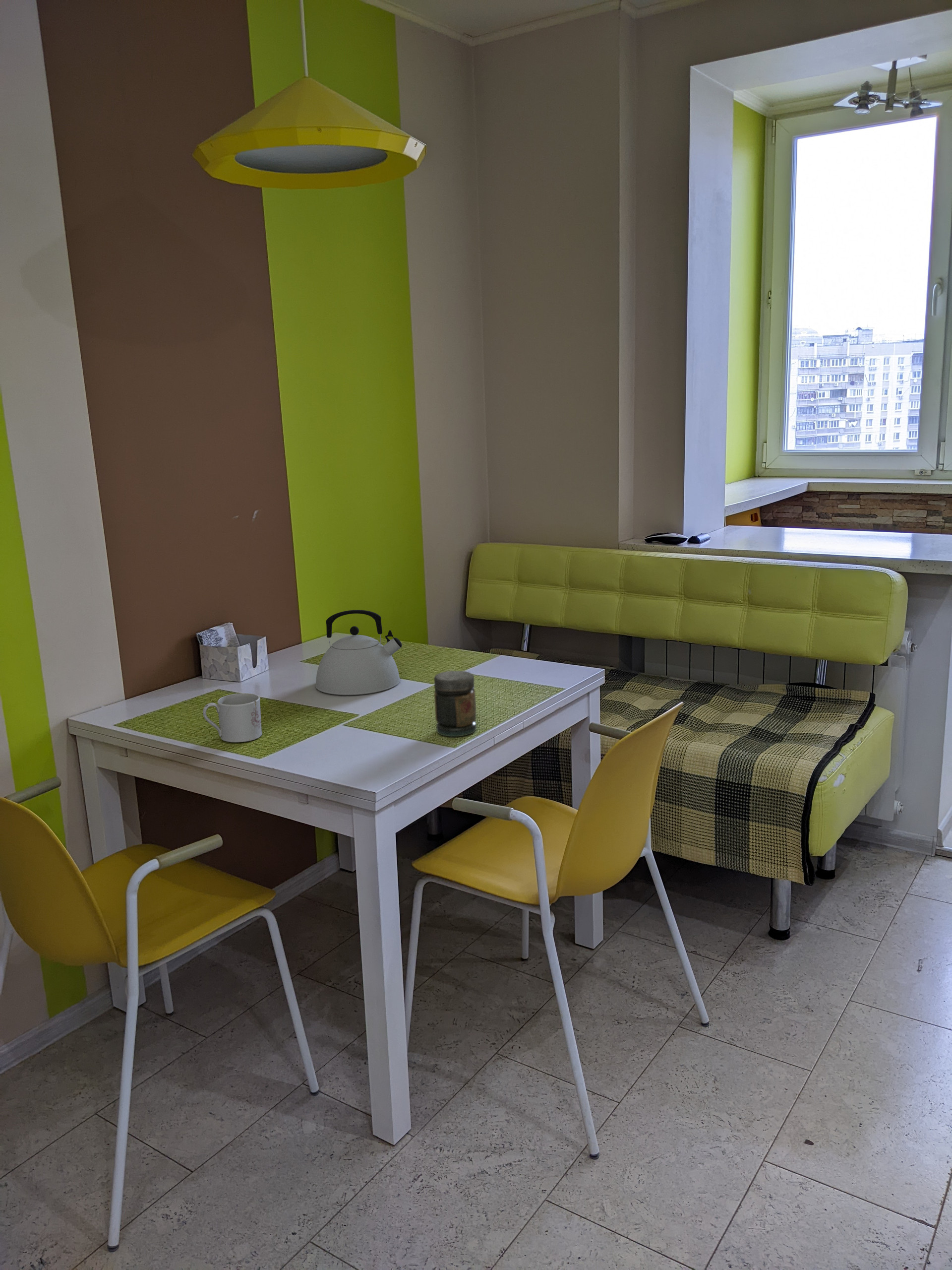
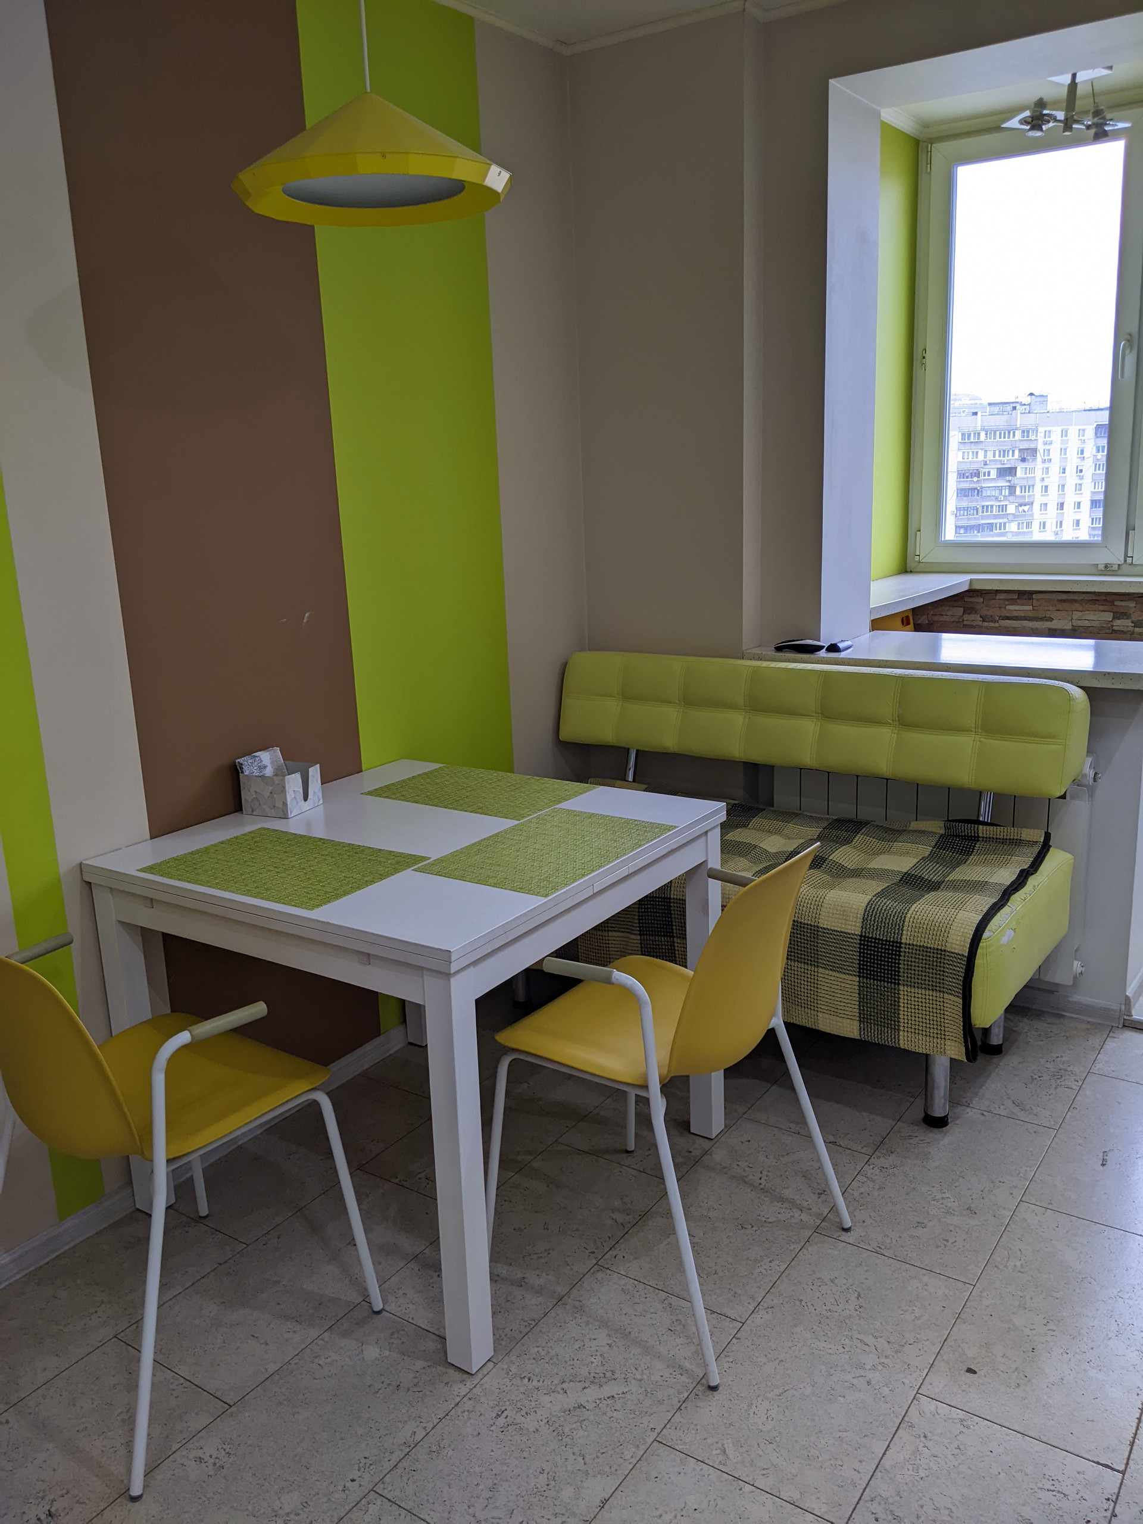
- jar [433,670,477,737]
- kettle [315,609,403,696]
- mug [202,693,262,743]
